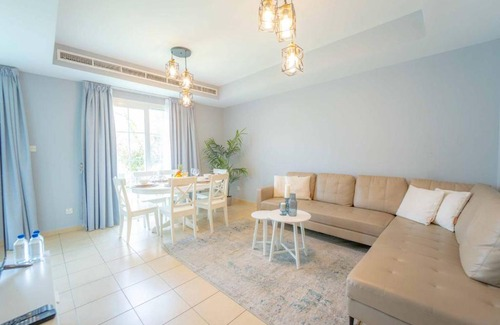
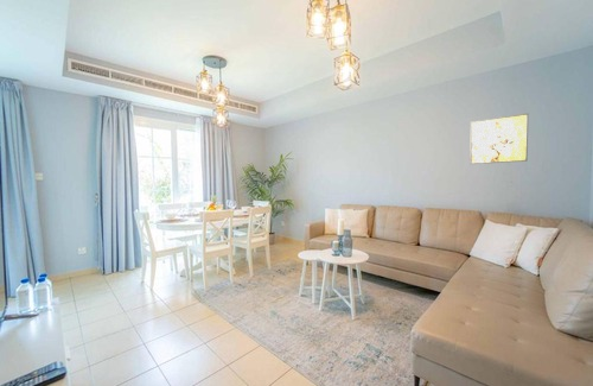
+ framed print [468,112,529,165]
